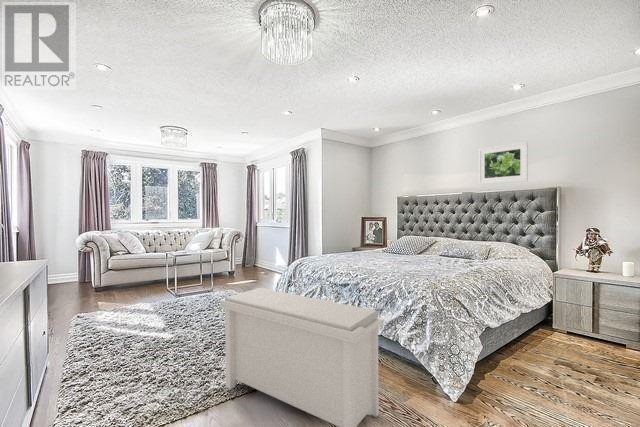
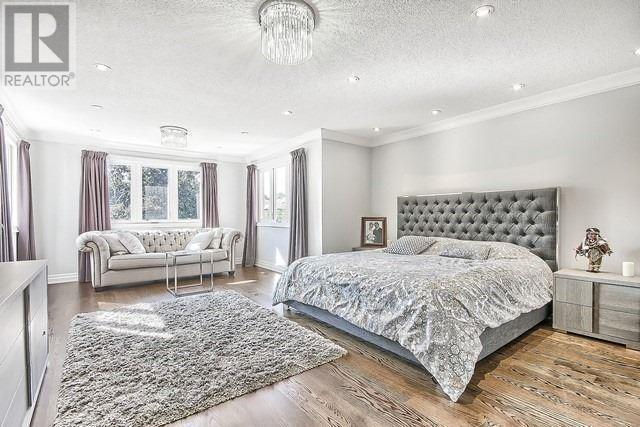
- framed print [478,141,529,185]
- bench [219,287,385,427]
